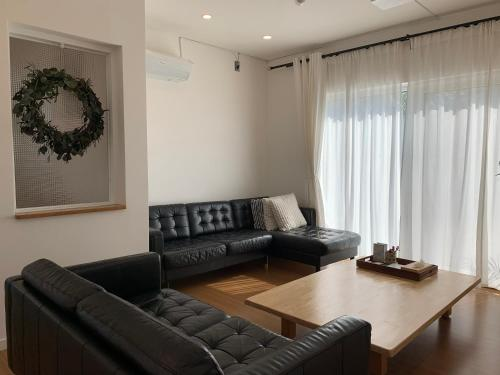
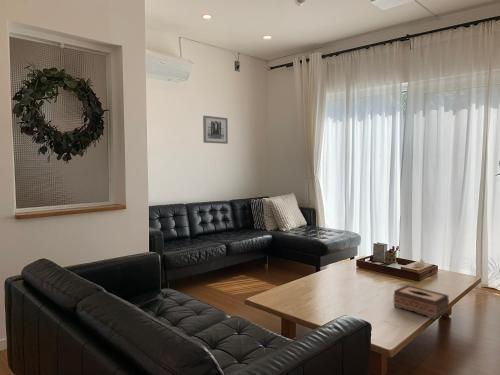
+ wall art [202,115,229,145]
+ tissue box [393,284,450,320]
